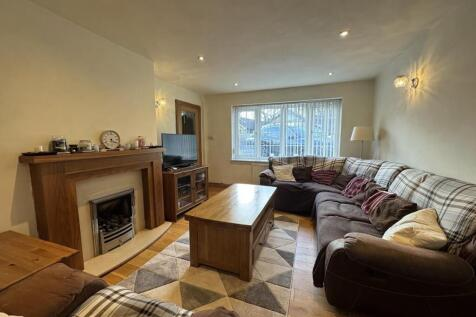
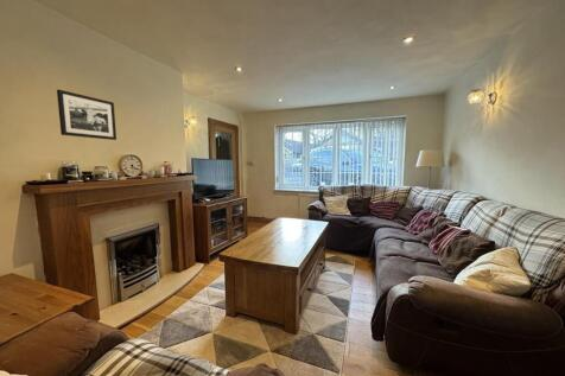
+ picture frame [56,89,118,141]
